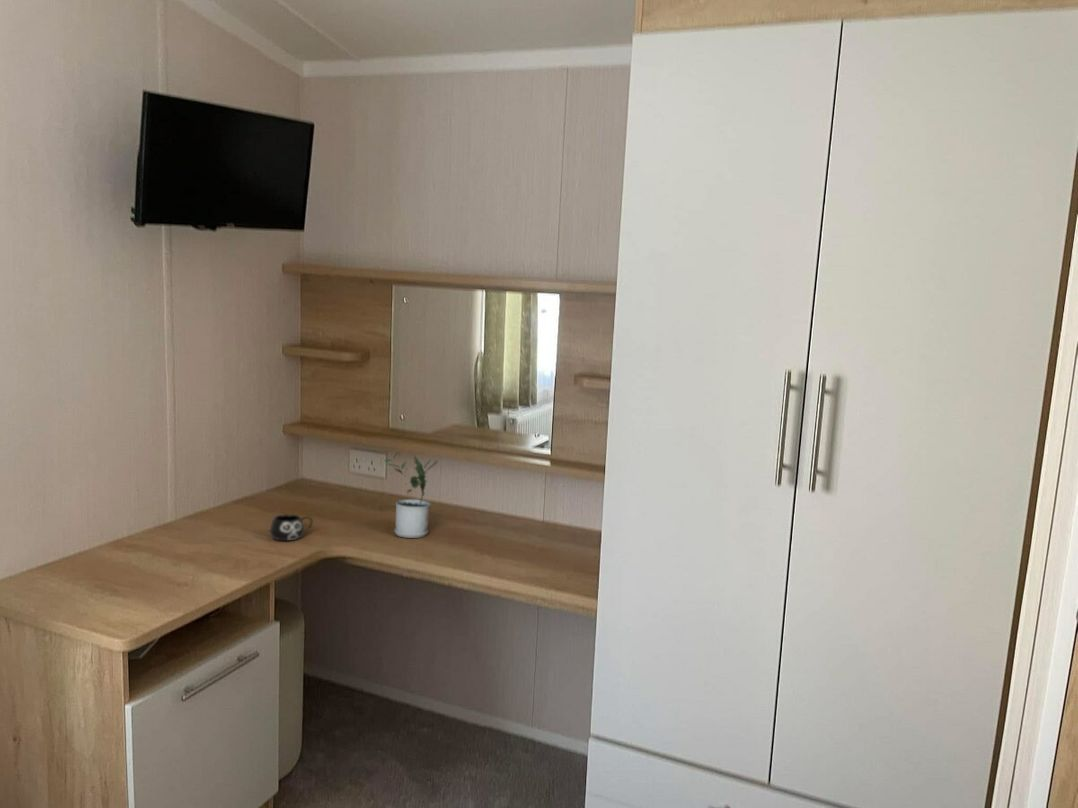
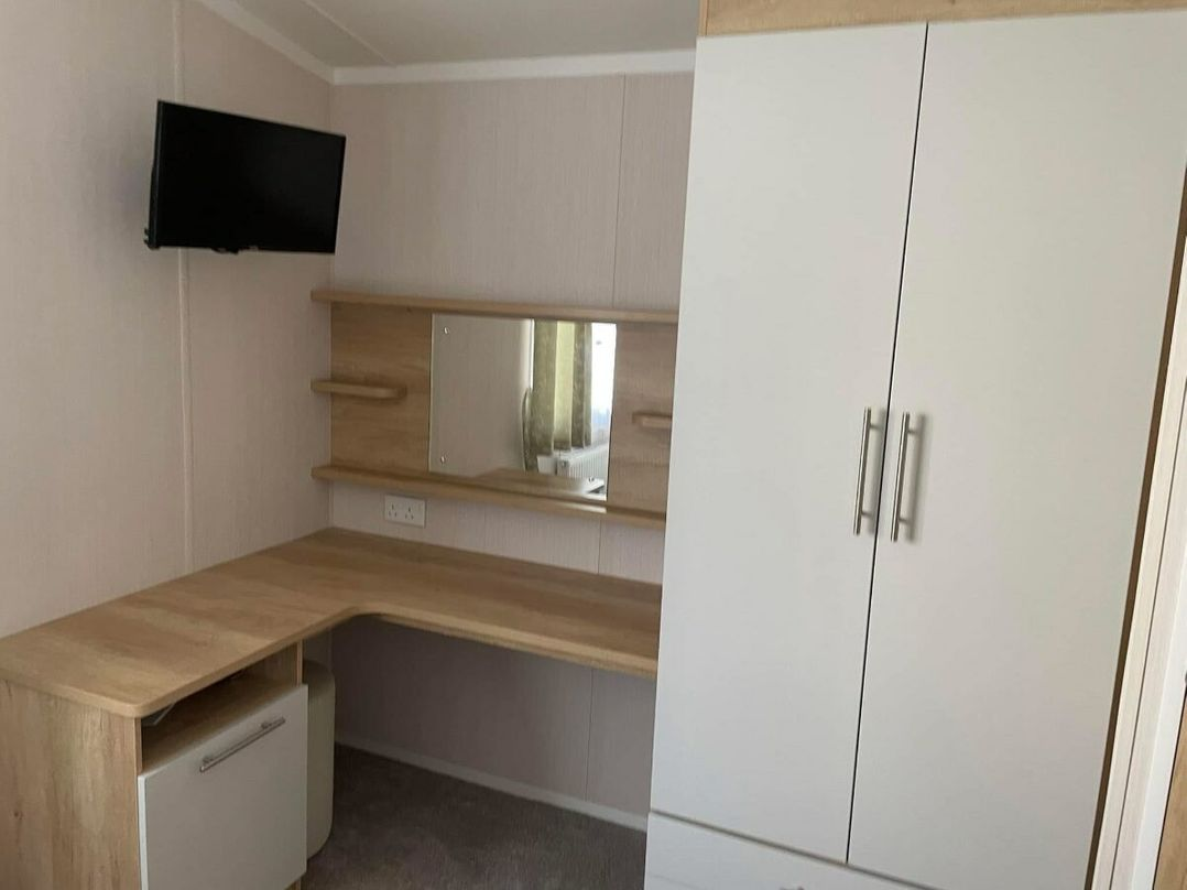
- potted plant [383,450,439,539]
- mug [269,513,314,542]
